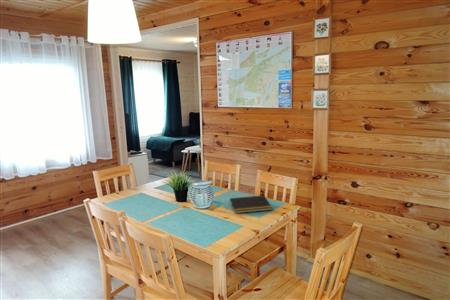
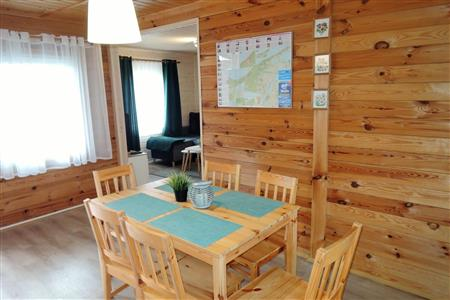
- notepad [228,194,273,214]
